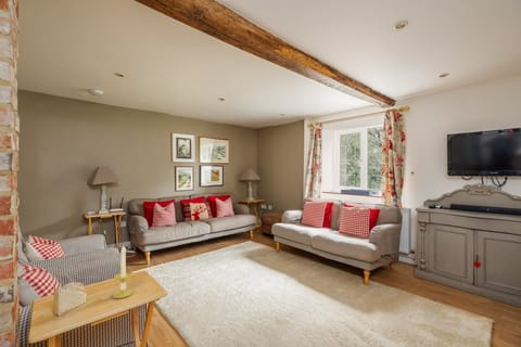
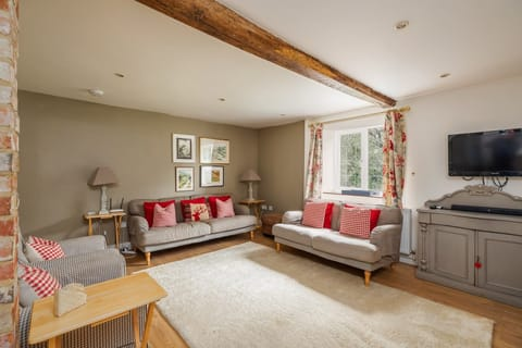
- candle [112,244,135,299]
